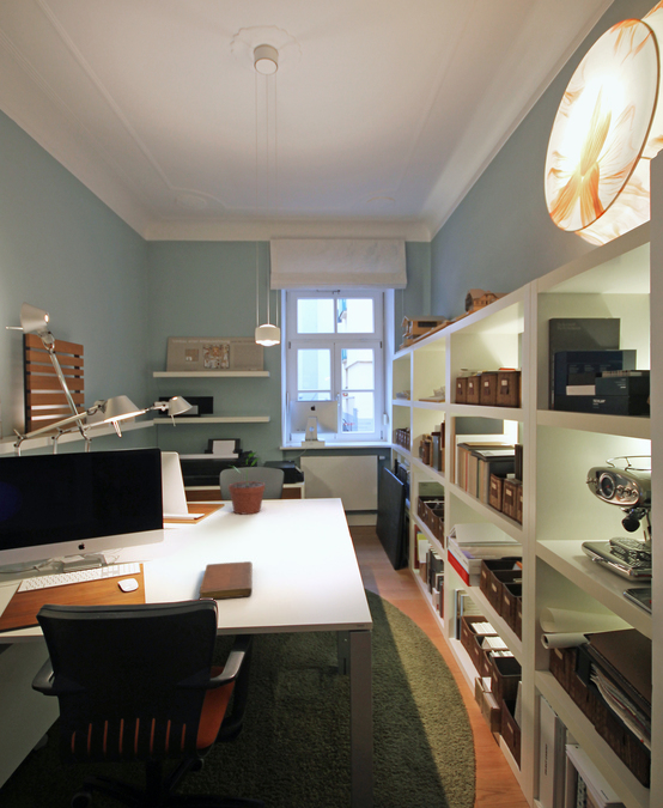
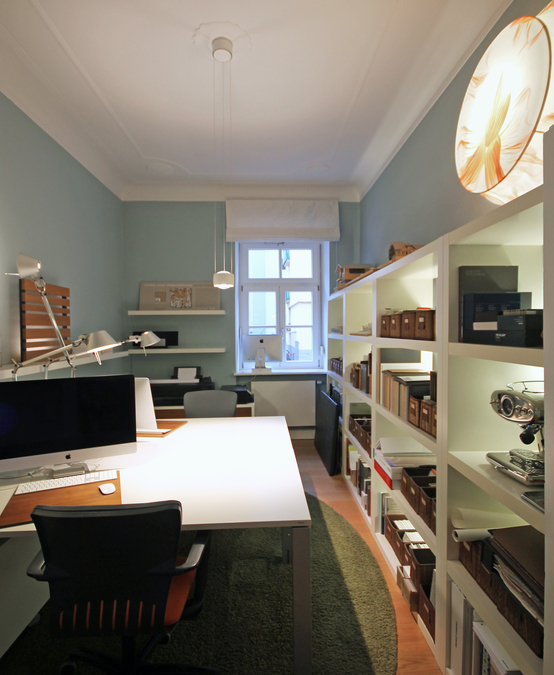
- potted plant [227,451,266,516]
- notebook [197,560,254,601]
